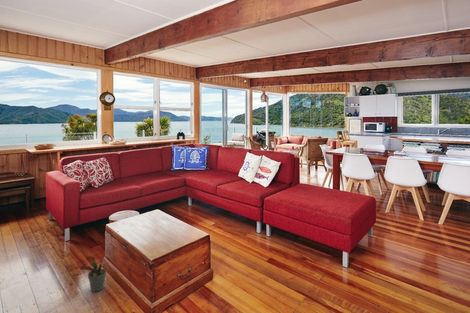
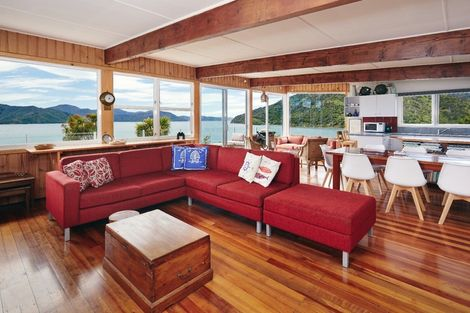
- potted plant [79,259,107,293]
